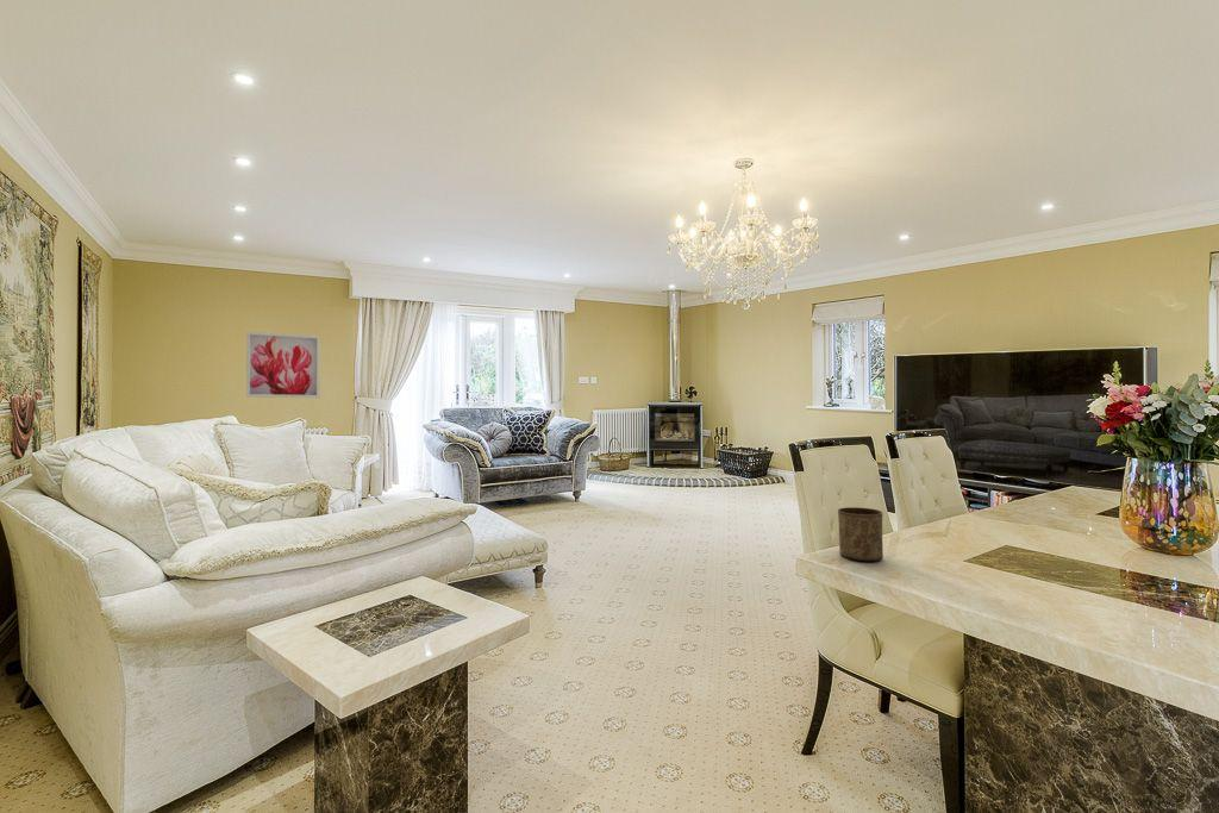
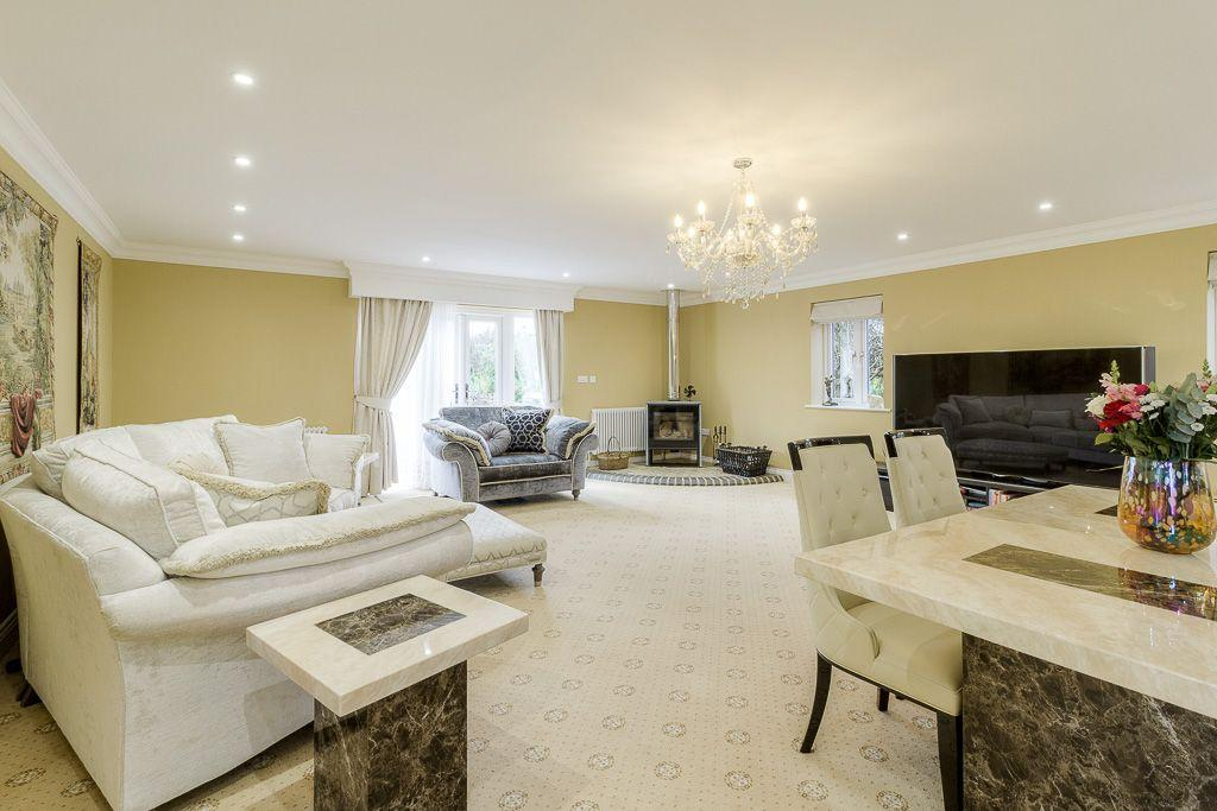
- wall art [245,330,321,399]
- cup [837,506,884,562]
